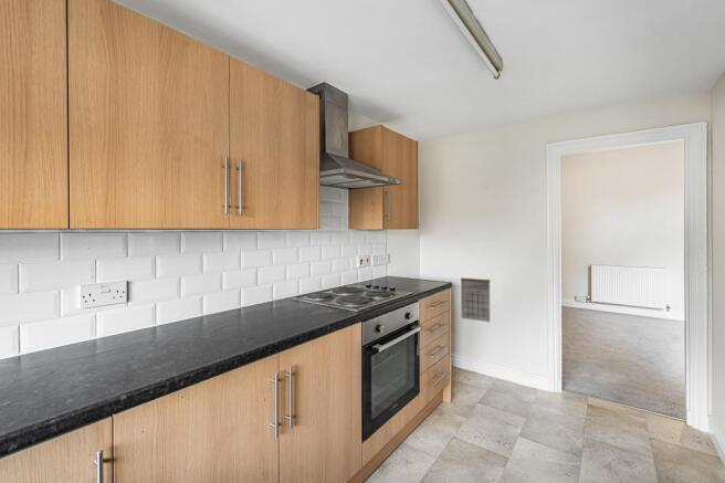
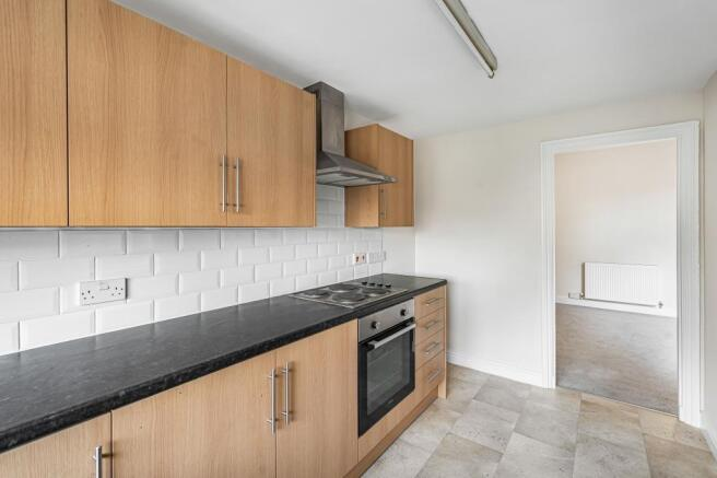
- calendar [460,269,492,323]
